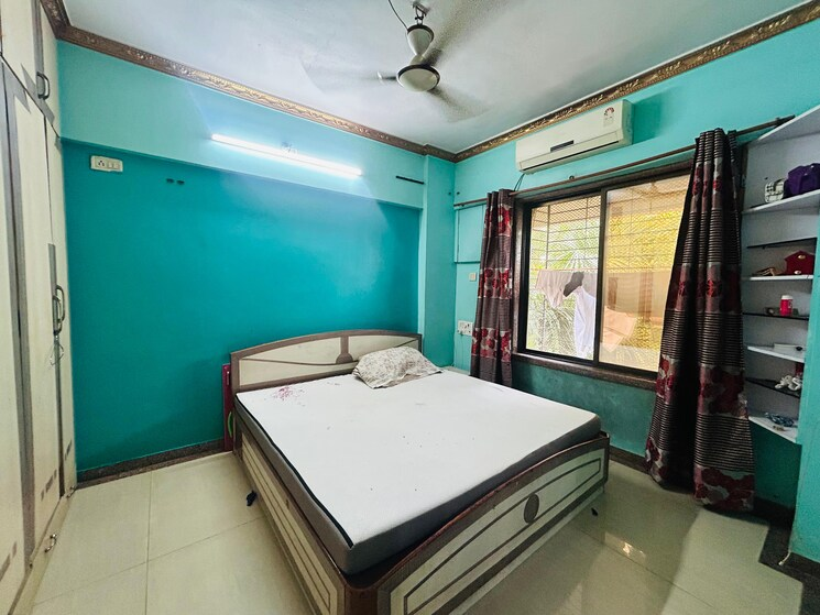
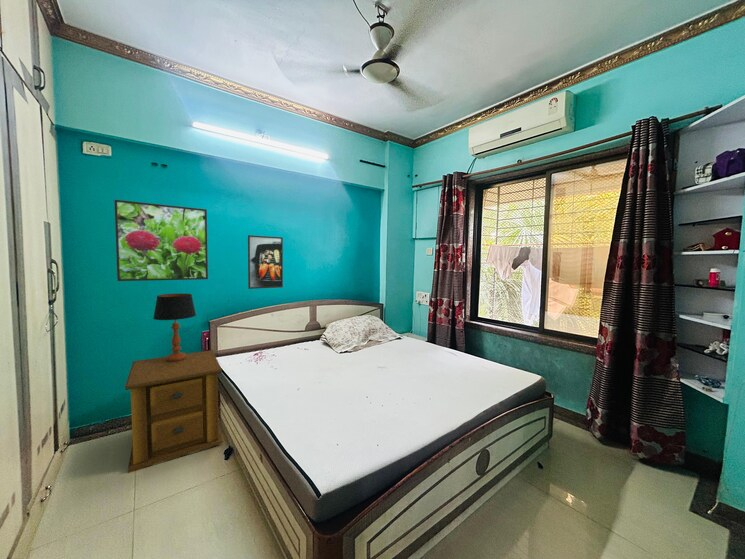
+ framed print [113,199,209,282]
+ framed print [247,234,284,290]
+ table lamp [152,293,197,362]
+ side table [124,349,224,474]
